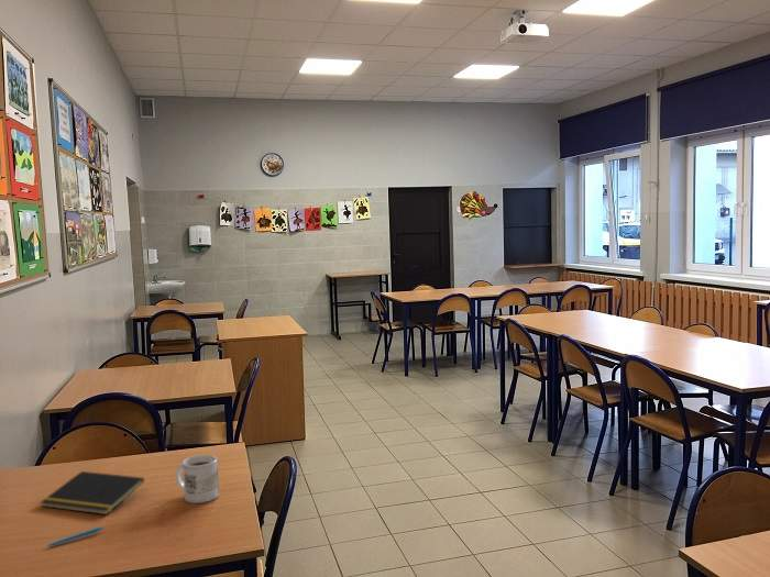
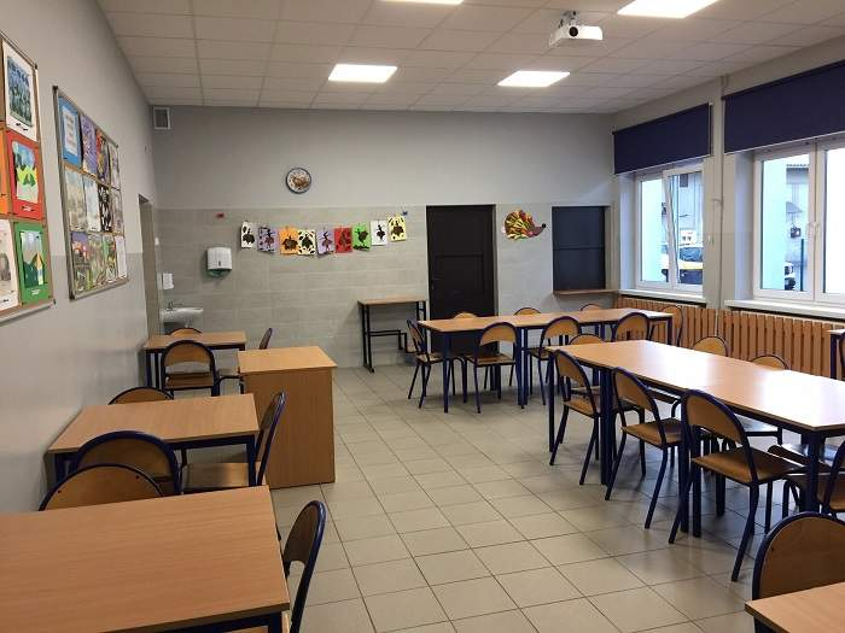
- notepad [40,470,145,515]
- pen [46,525,106,547]
- mug [175,454,220,504]
